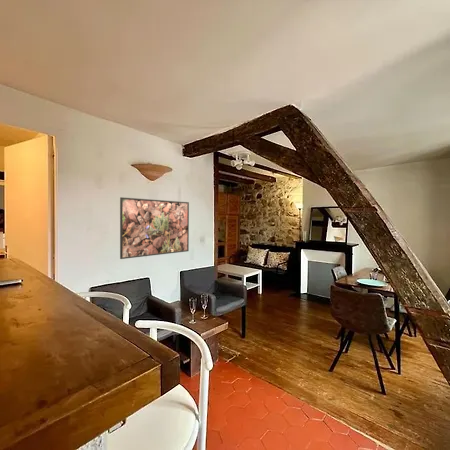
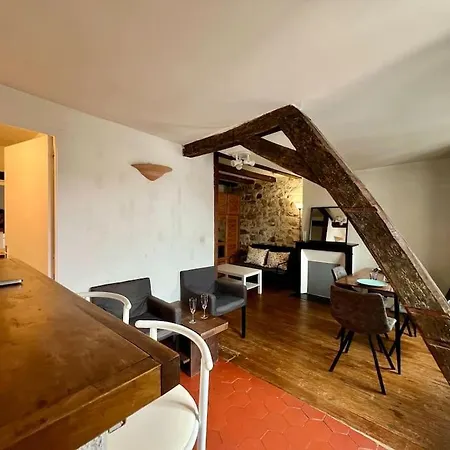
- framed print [119,196,190,260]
